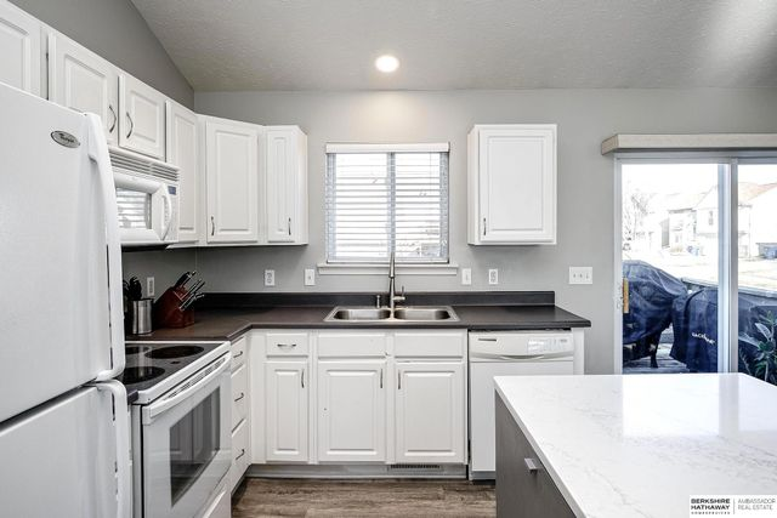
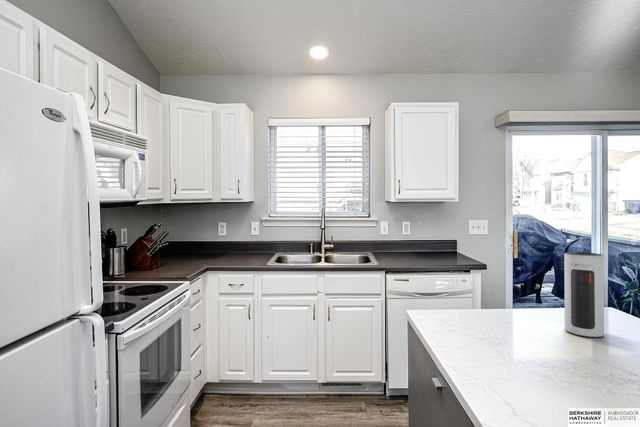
+ speaker [563,251,605,338]
